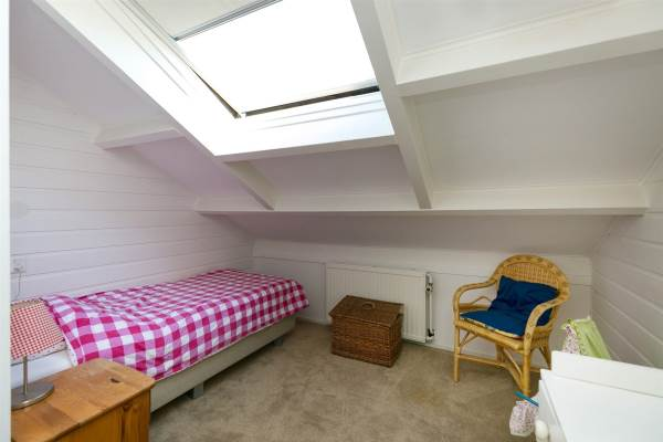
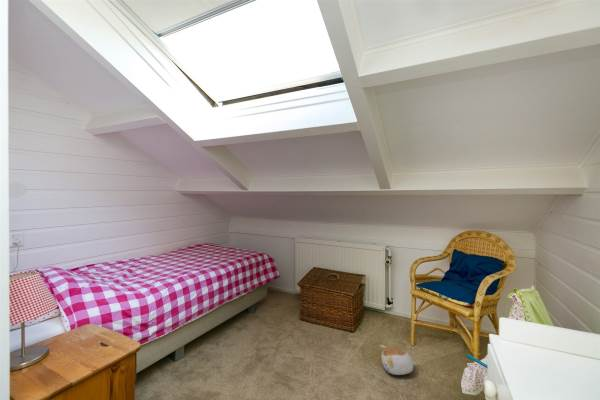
+ plush toy [379,344,418,376]
